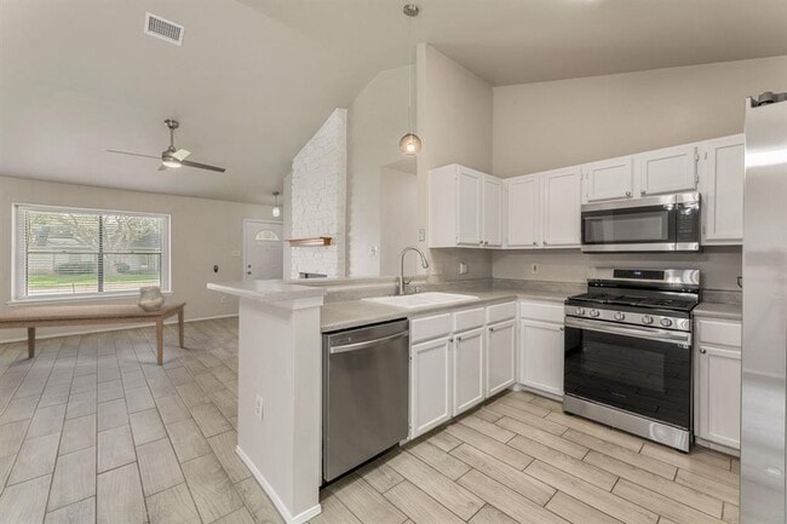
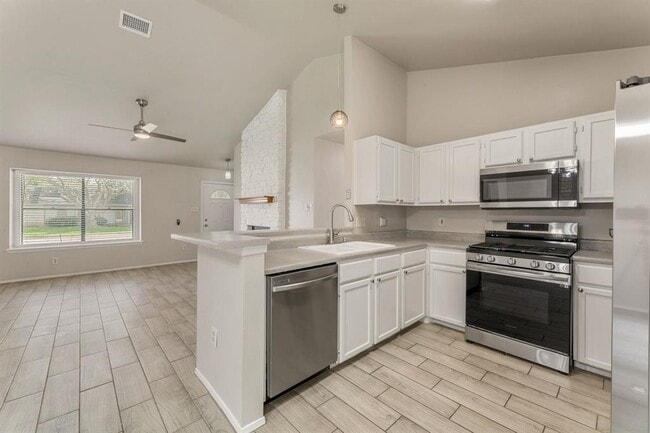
- dining table [0,301,188,365]
- ceramic pot [136,284,167,312]
